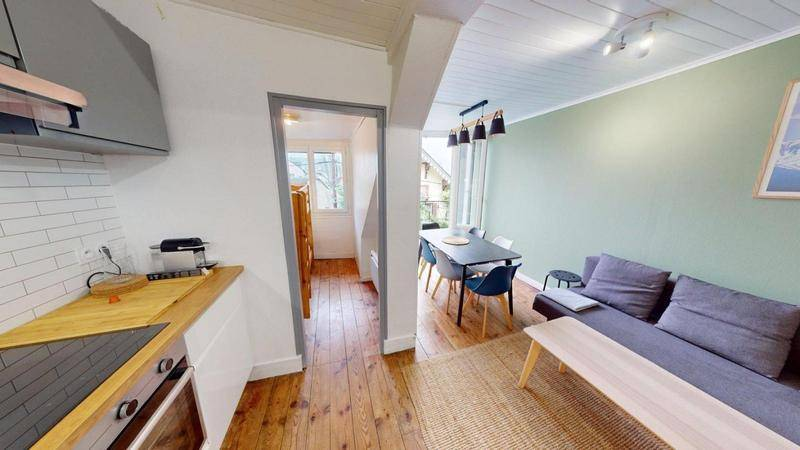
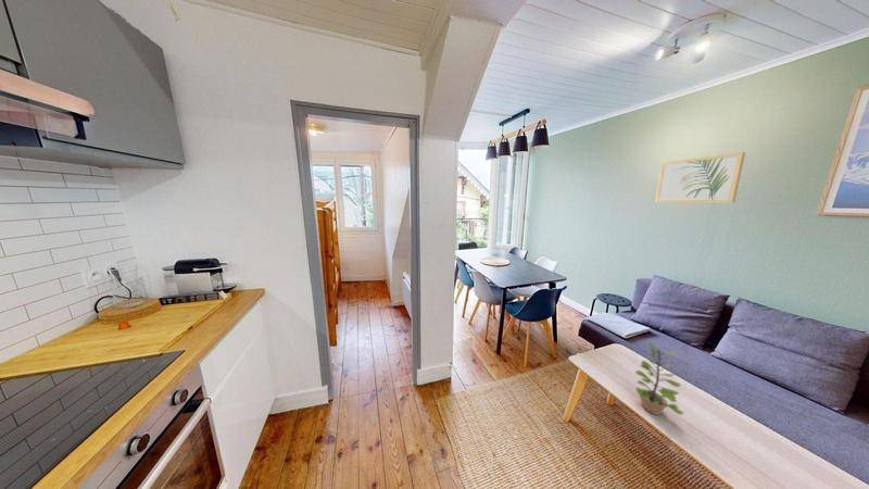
+ plant [634,341,684,416]
+ wall art [654,151,746,204]
